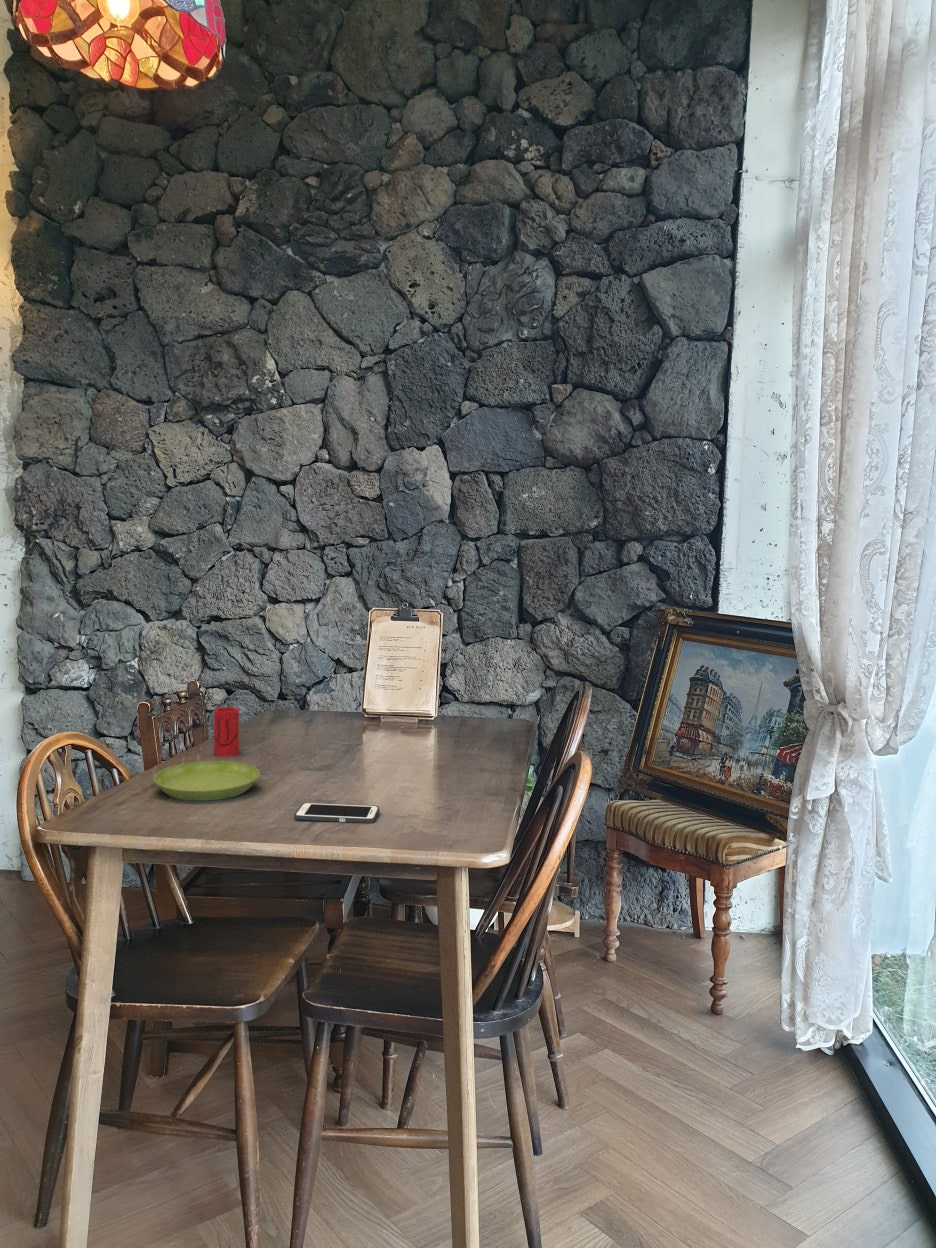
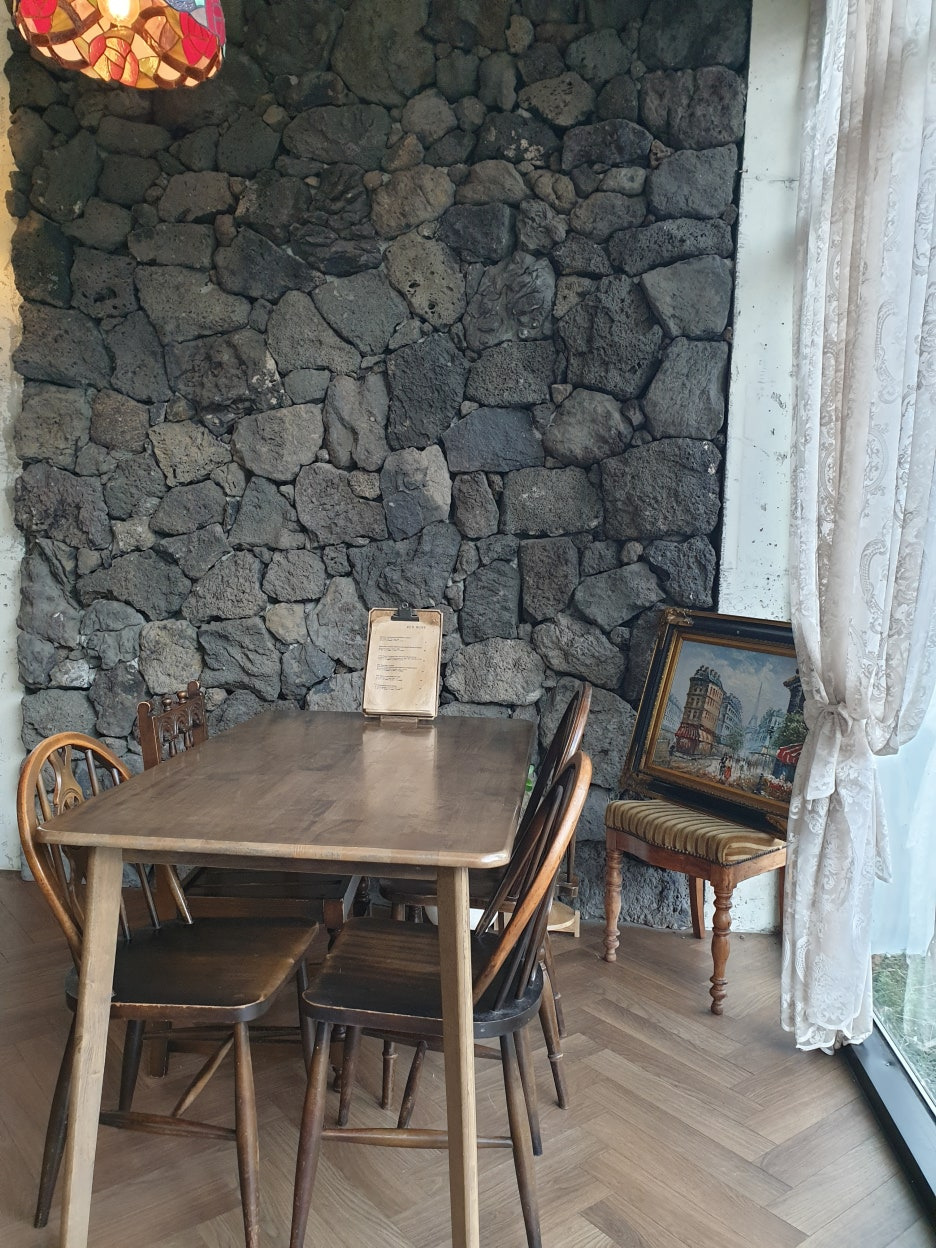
- cell phone [293,802,380,824]
- saucer [153,760,261,802]
- cup [213,706,240,757]
